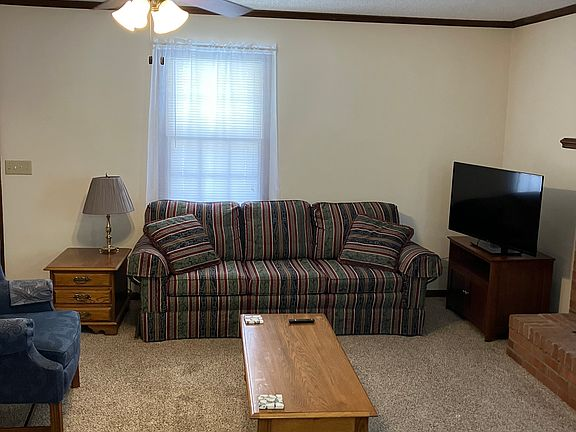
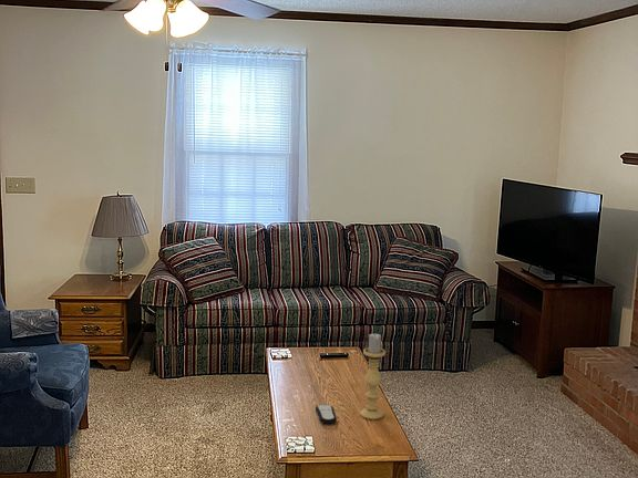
+ remote control [315,404,338,425]
+ candle holder [359,332,387,420]
